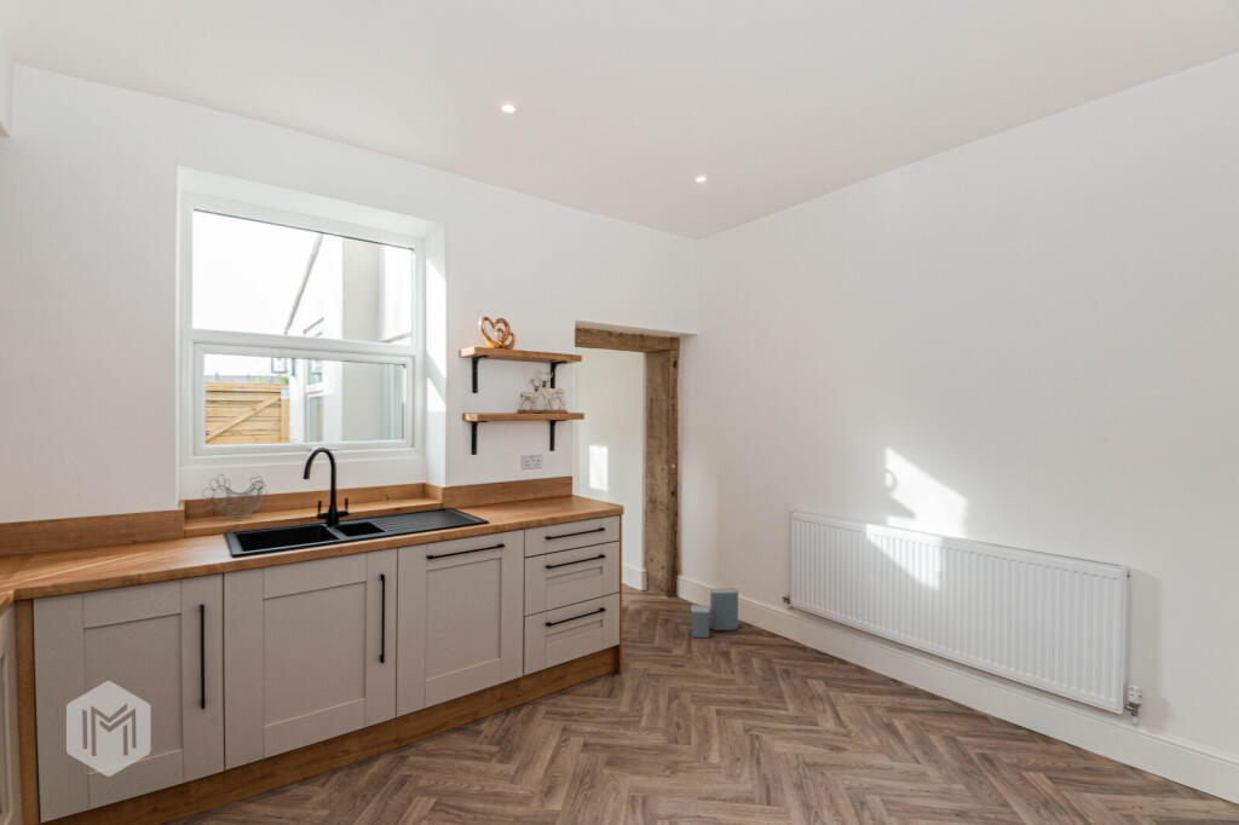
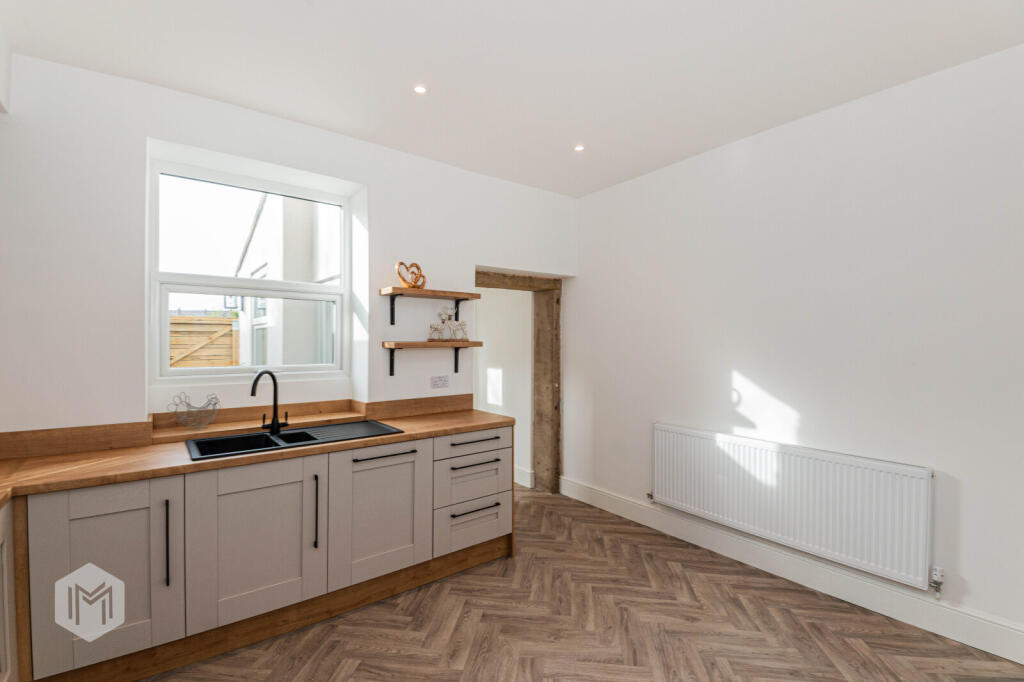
- laundry hamper [690,587,740,639]
